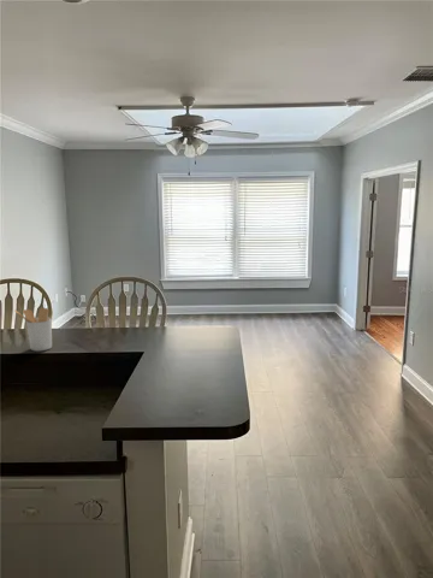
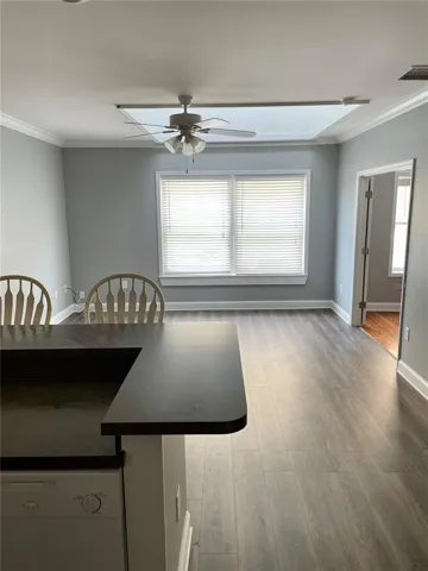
- utensil holder [13,307,53,352]
